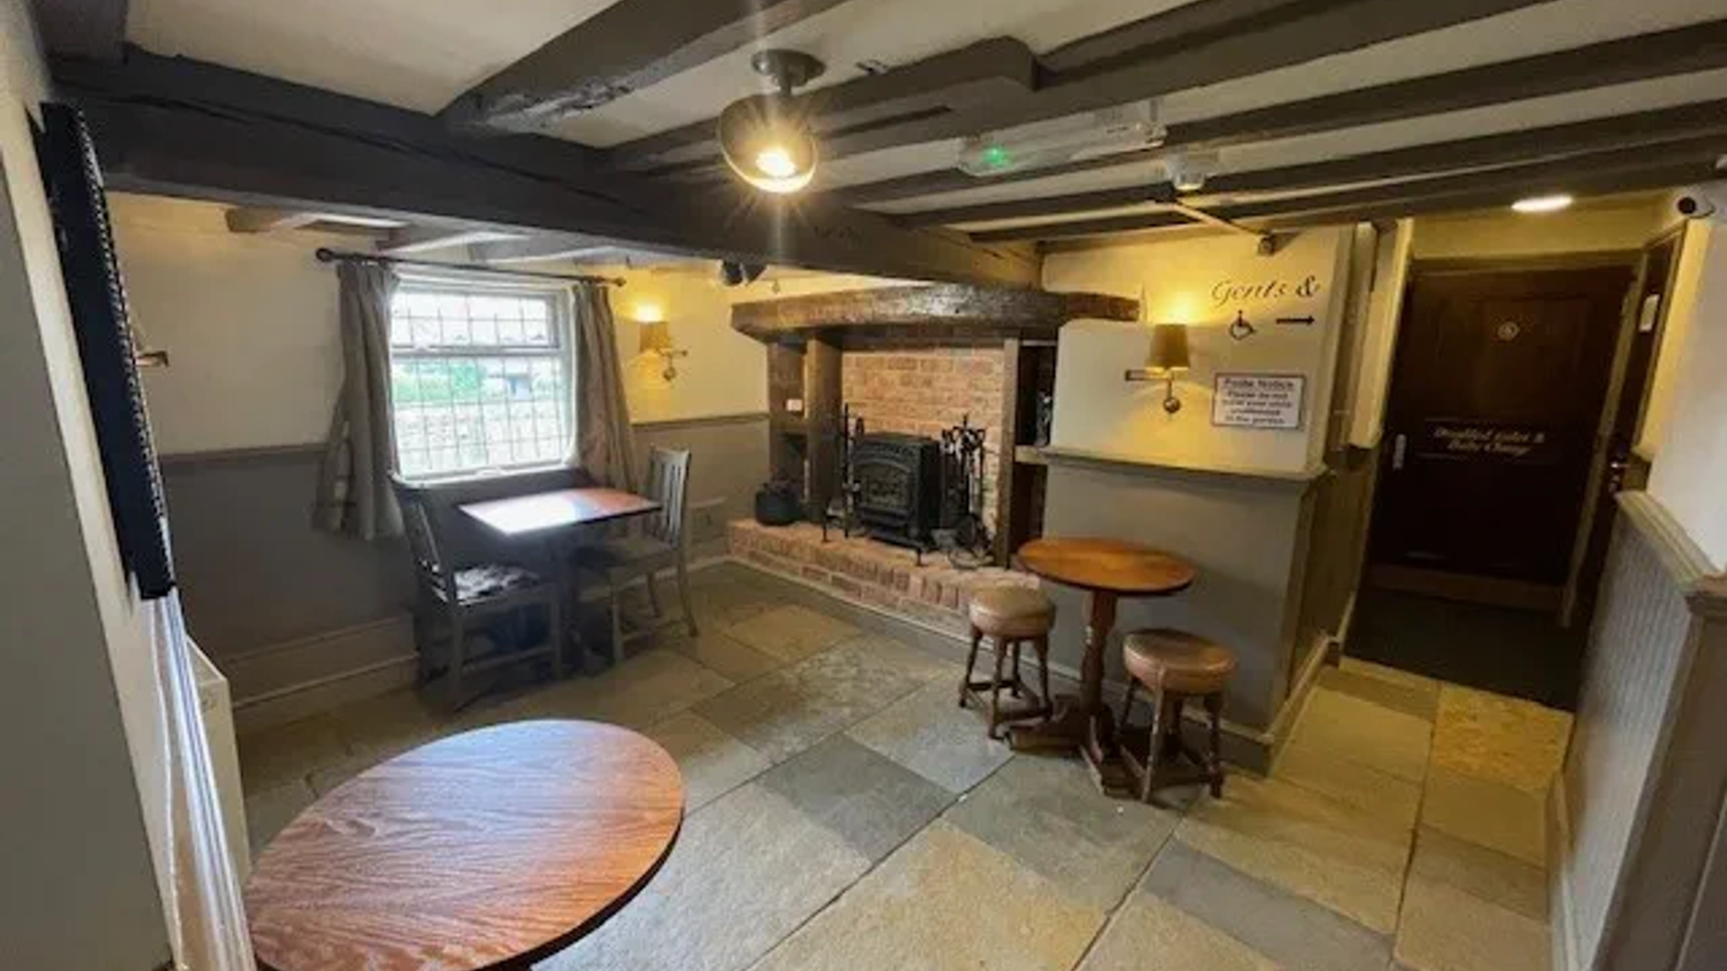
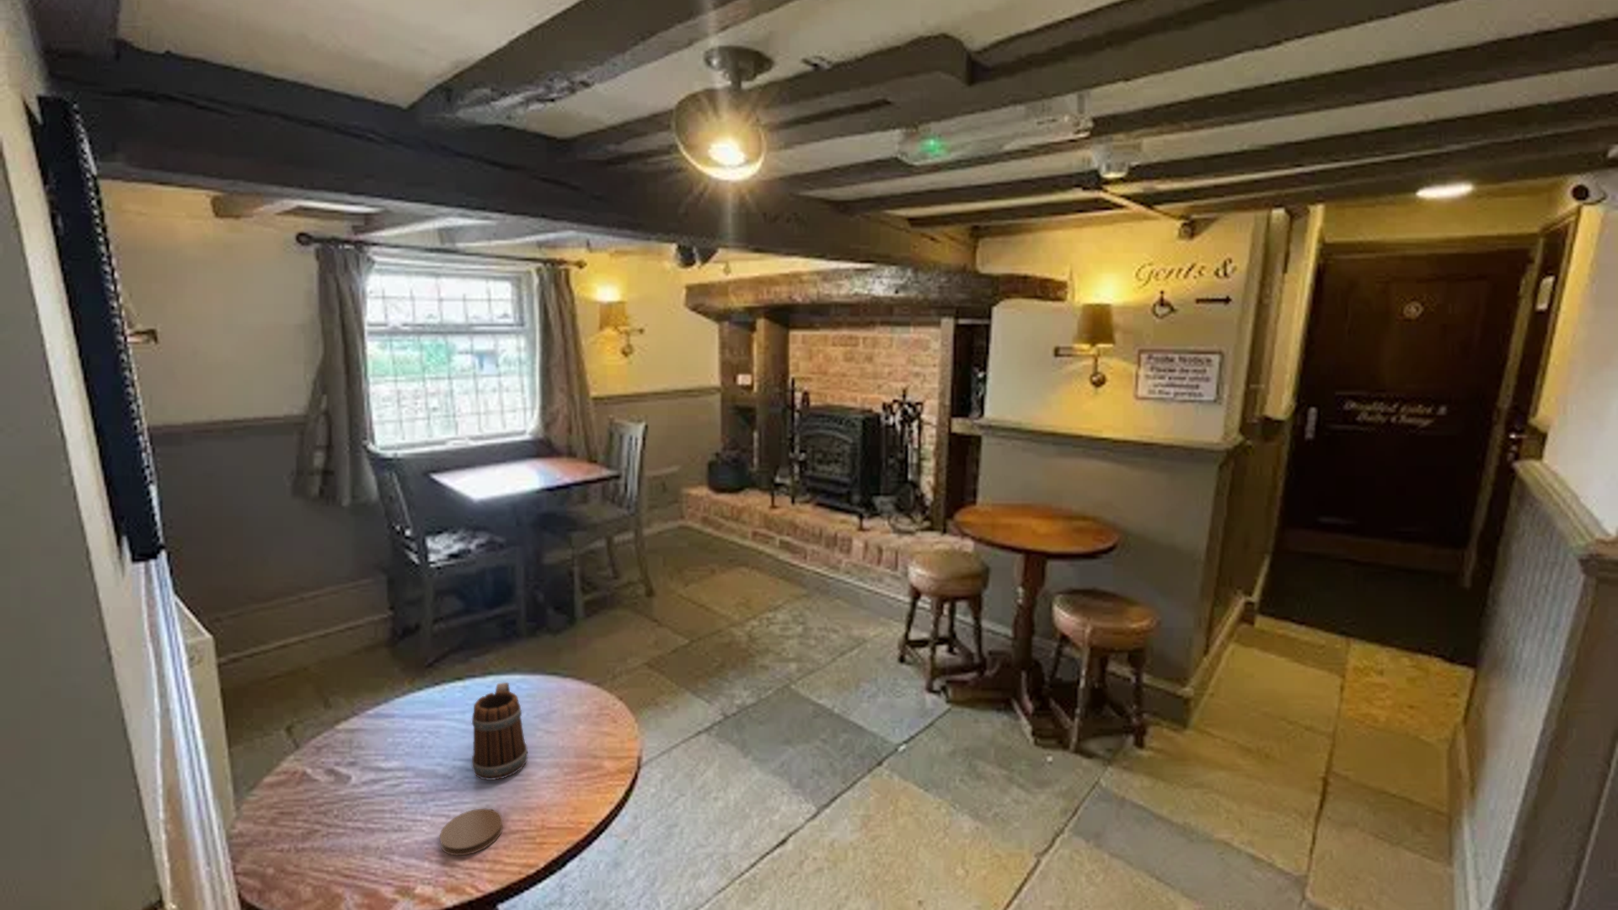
+ coaster [439,808,503,856]
+ beer mug [471,681,528,781]
